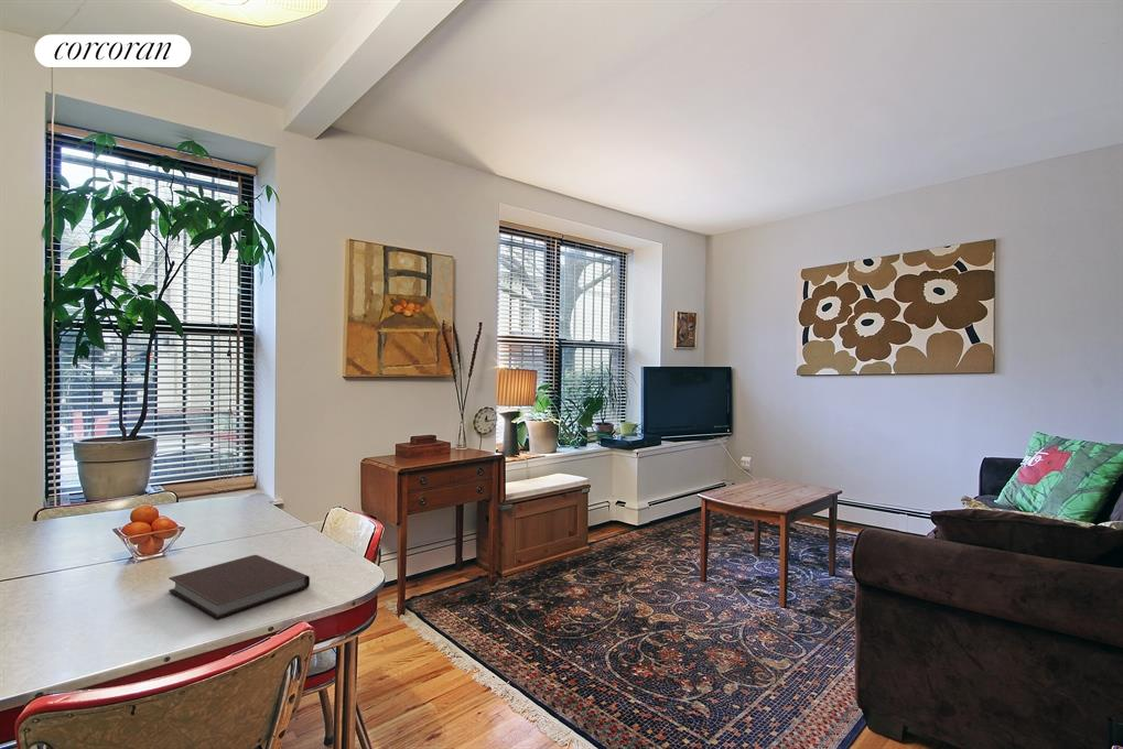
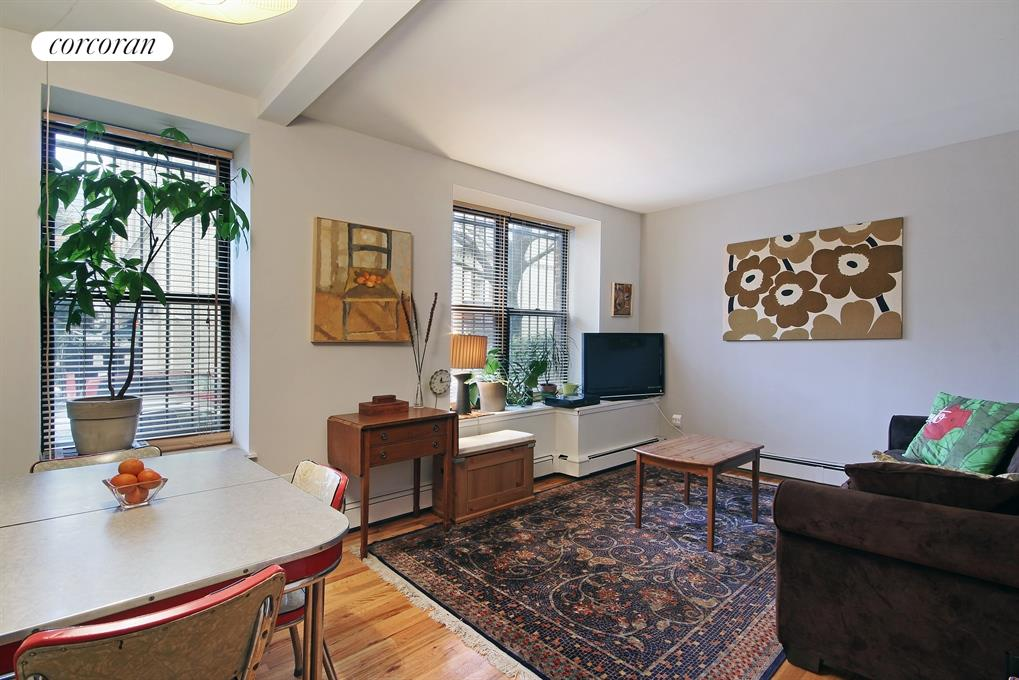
- notebook [168,554,311,620]
